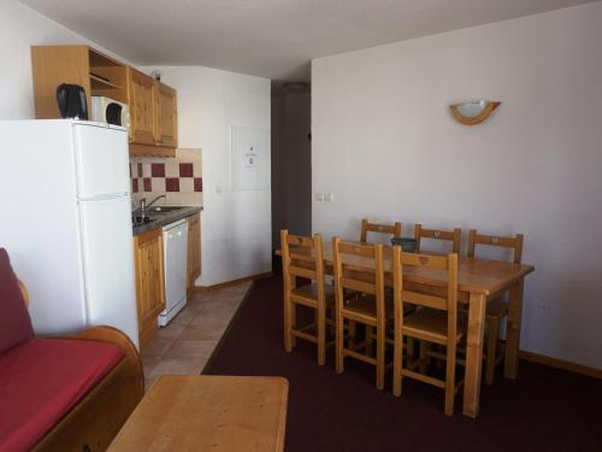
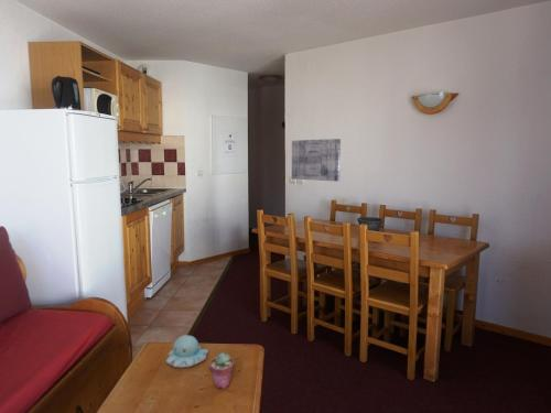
+ wall art [291,138,342,183]
+ potted succulent [208,351,235,390]
+ candle [165,334,209,368]
